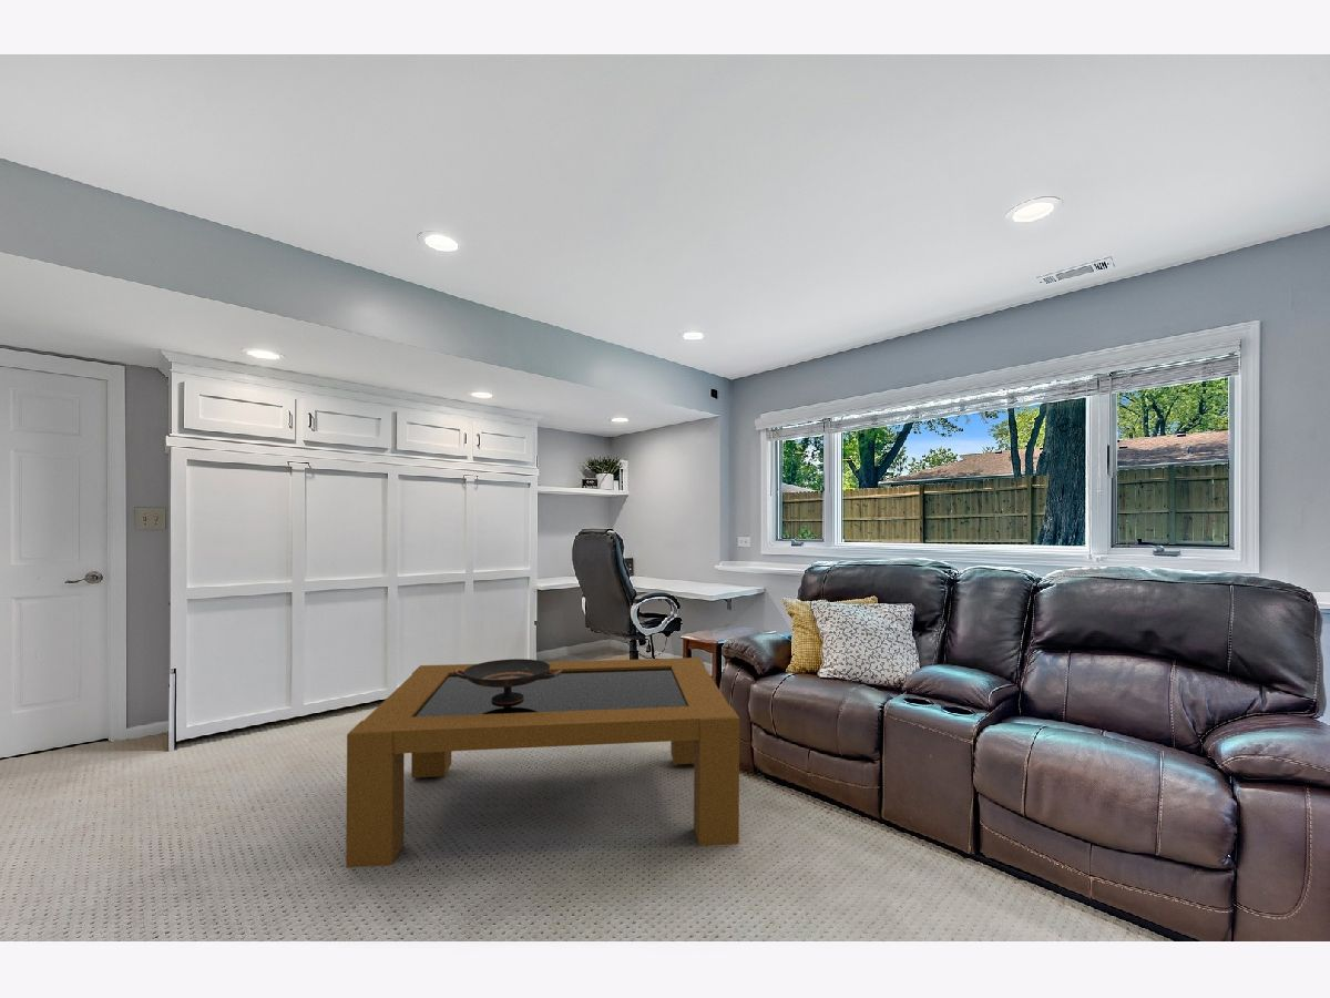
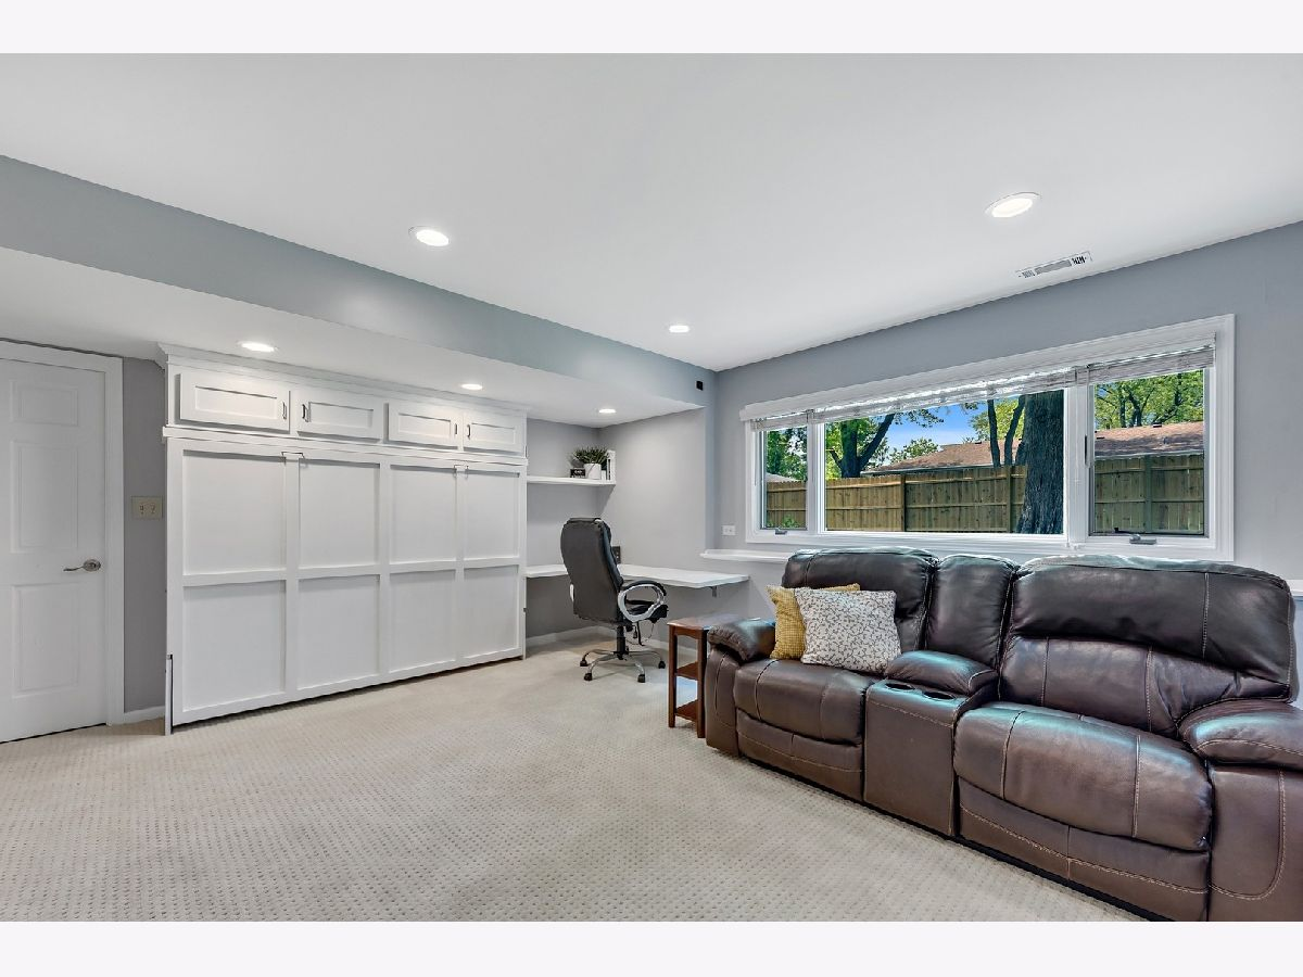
- coffee table [345,656,740,868]
- decorative bowl [454,658,562,704]
